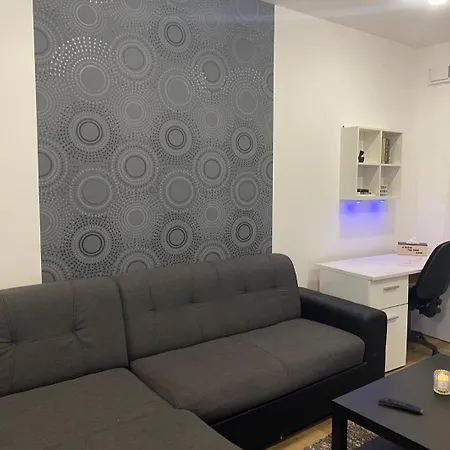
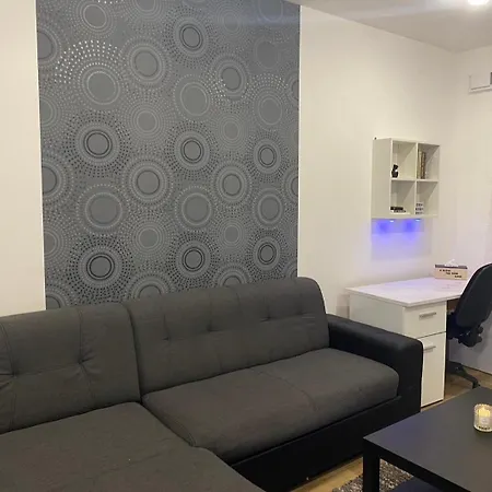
- remote control [377,396,424,414]
